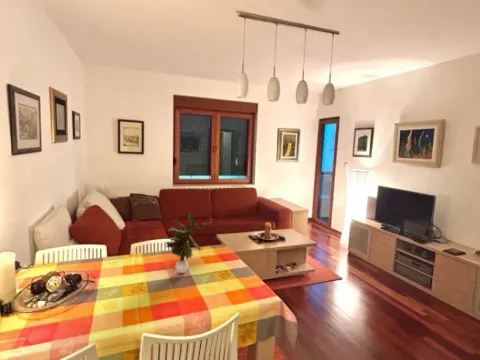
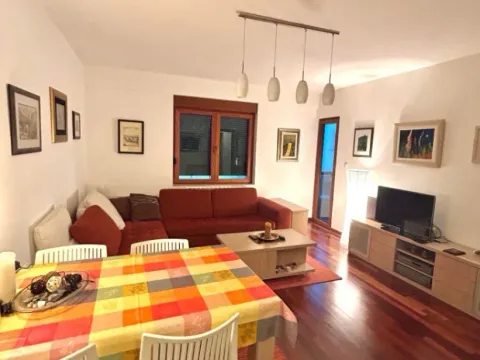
- potted plant [163,209,213,274]
